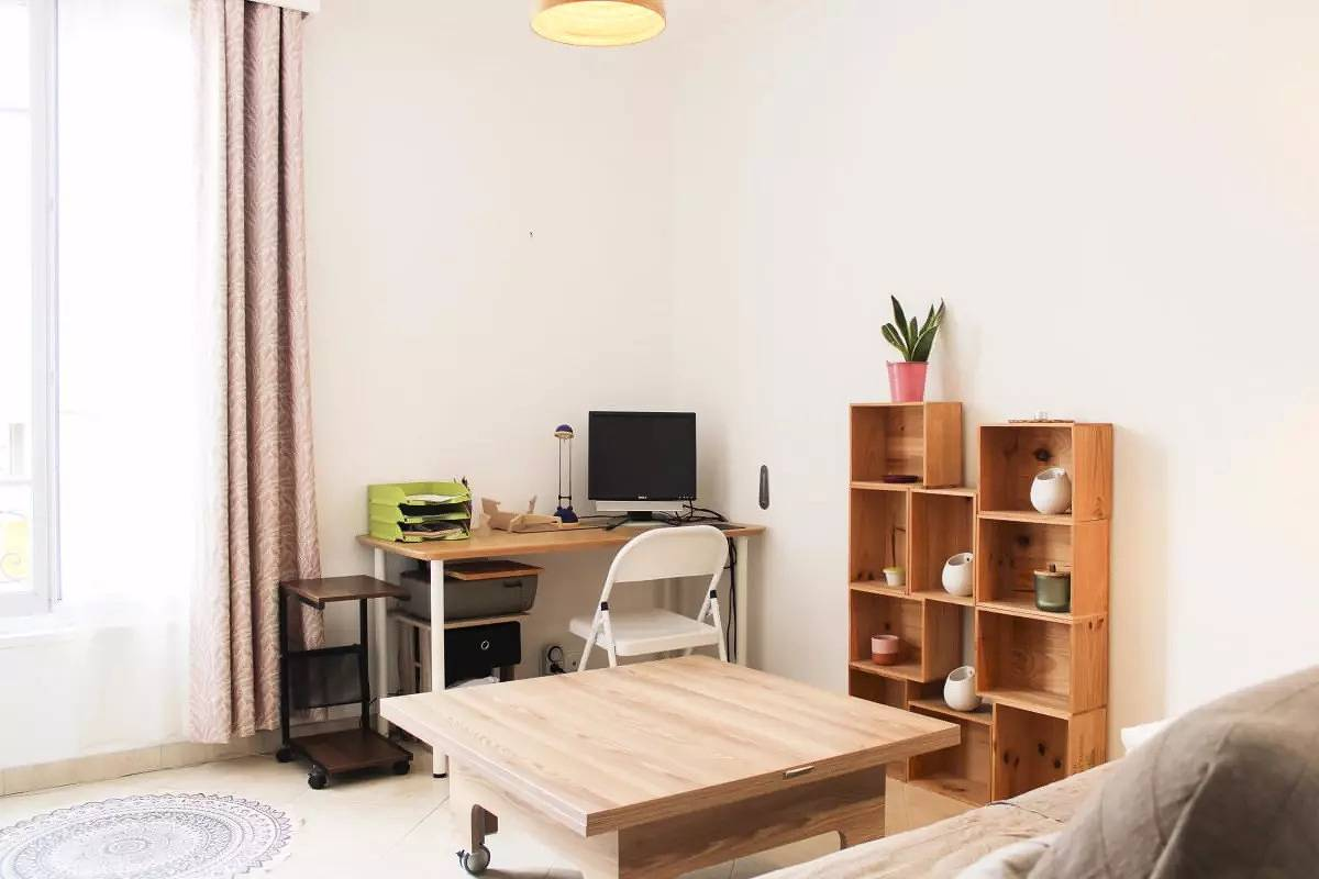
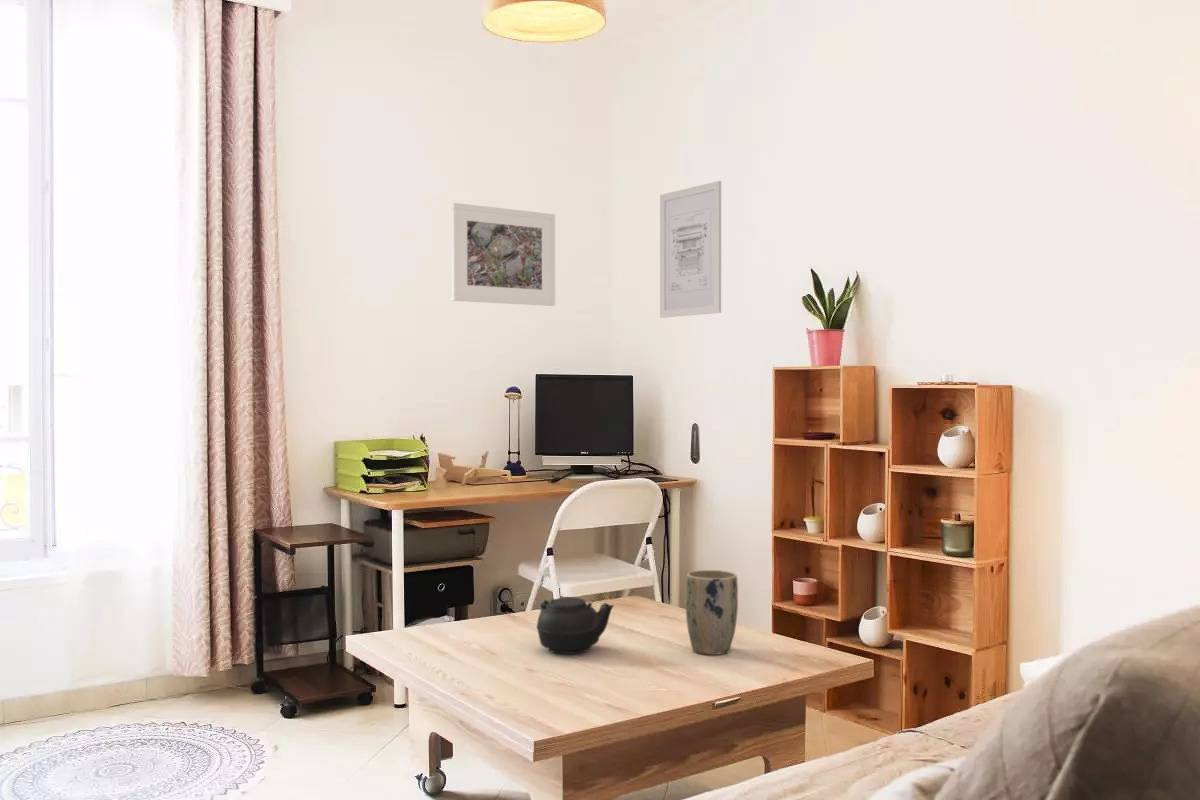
+ wall art [659,180,722,319]
+ teapot [536,596,615,655]
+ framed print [450,202,556,307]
+ plant pot [685,569,739,656]
